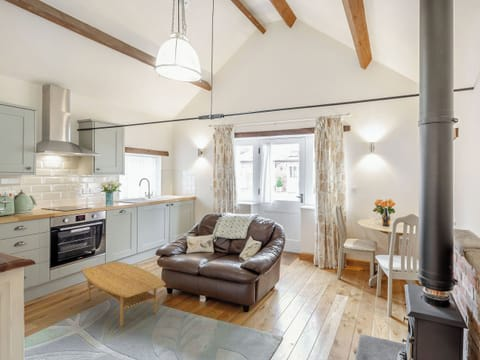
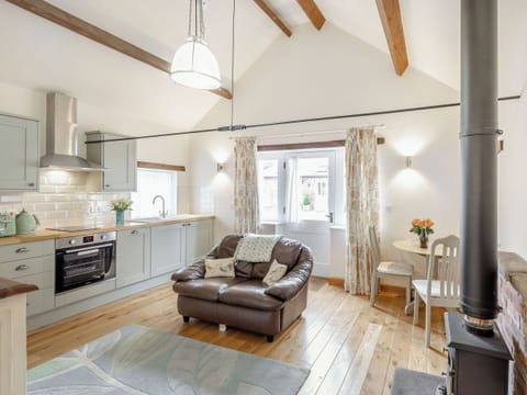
- coffee table [81,260,166,327]
